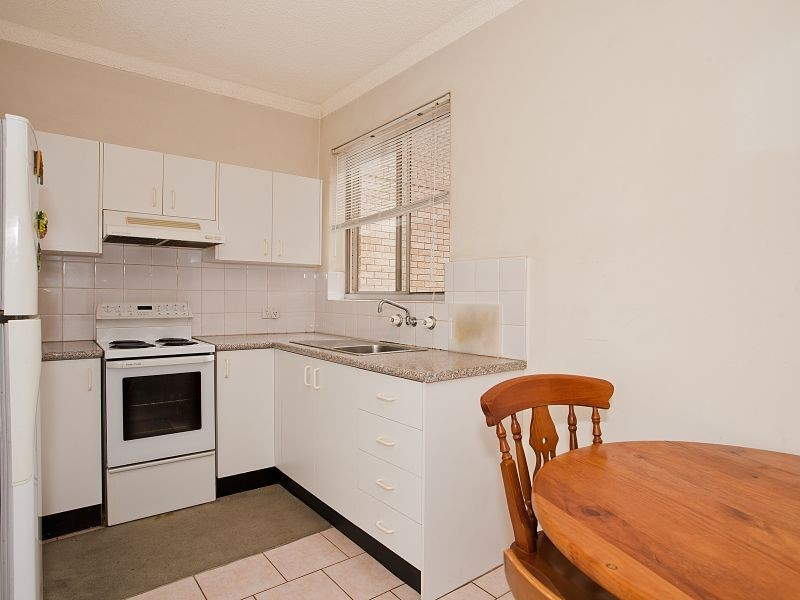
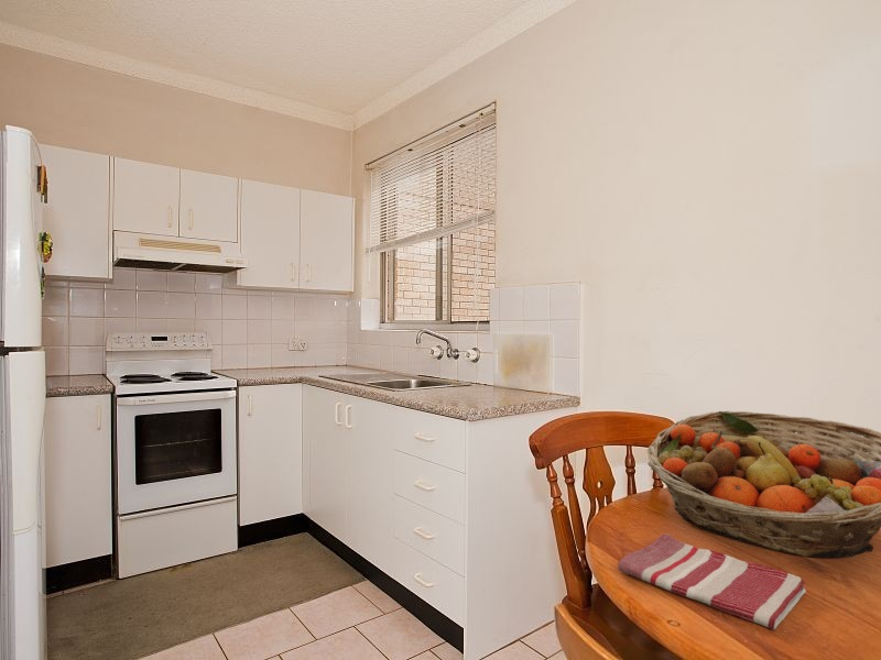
+ fruit basket [646,410,881,559]
+ dish towel [617,532,807,630]
